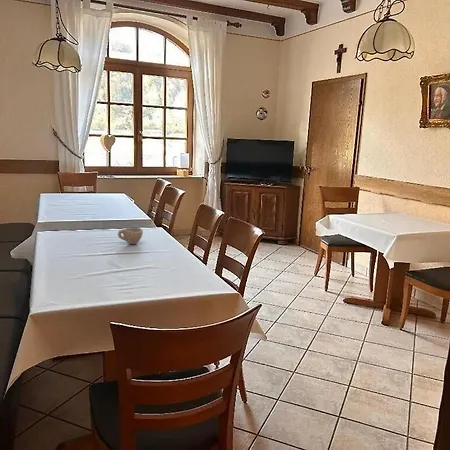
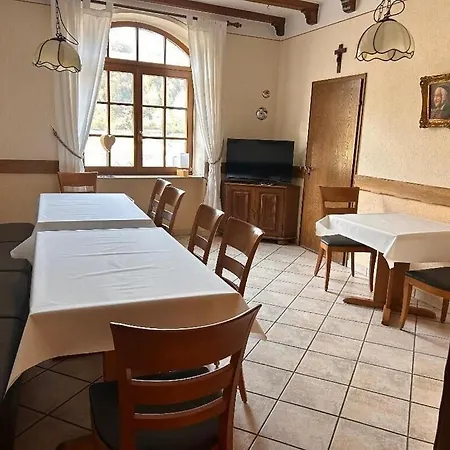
- cup [117,227,144,245]
